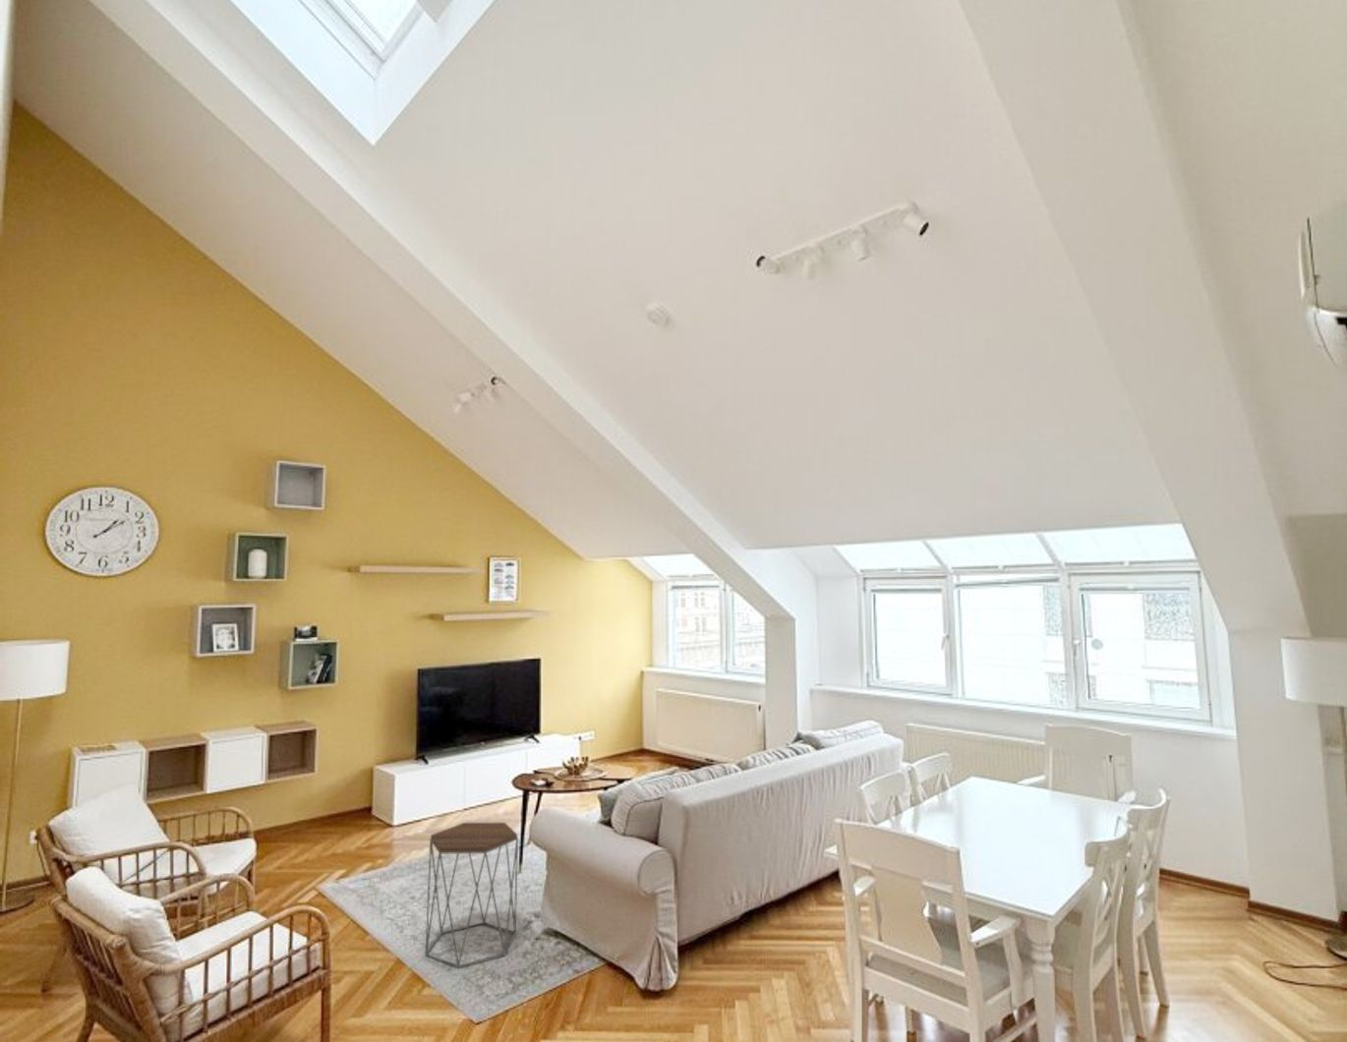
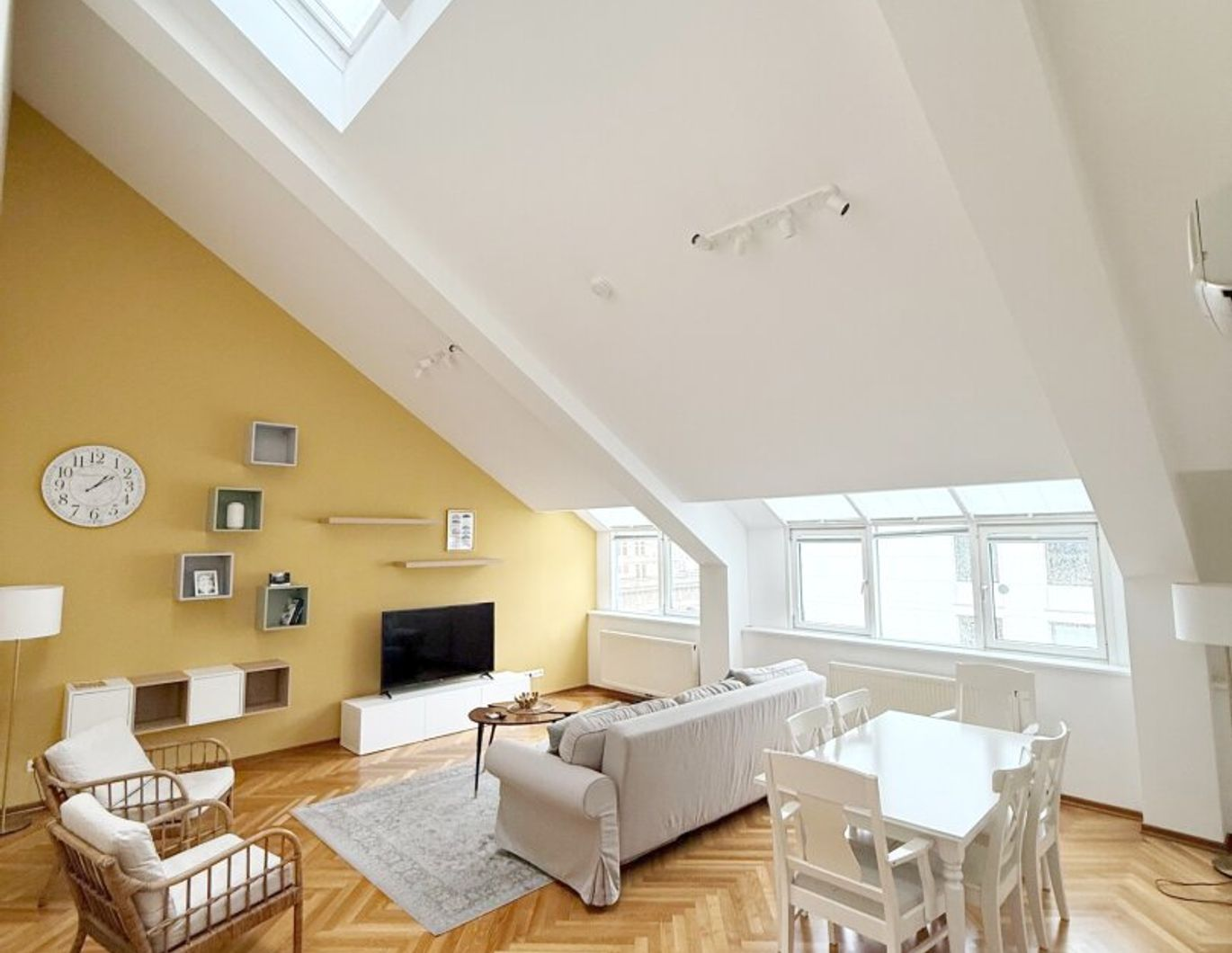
- side table [424,822,519,969]
